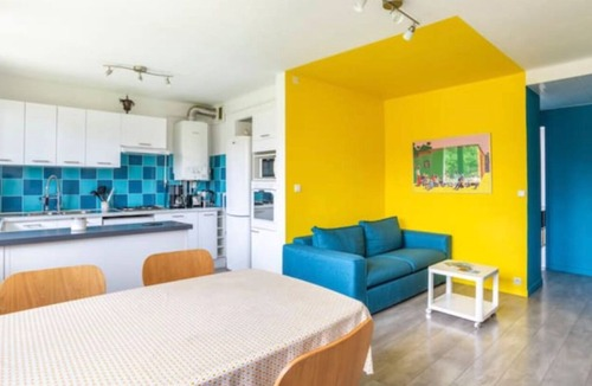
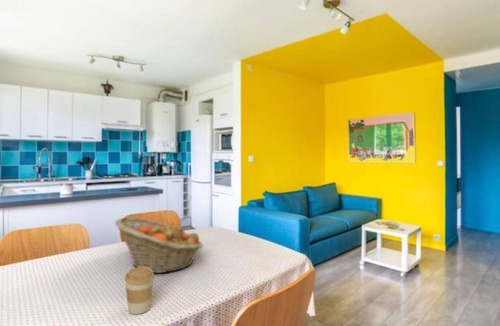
+ coffee cup [124,267,155,315]
+ fruit basket [114,216,204,274]
